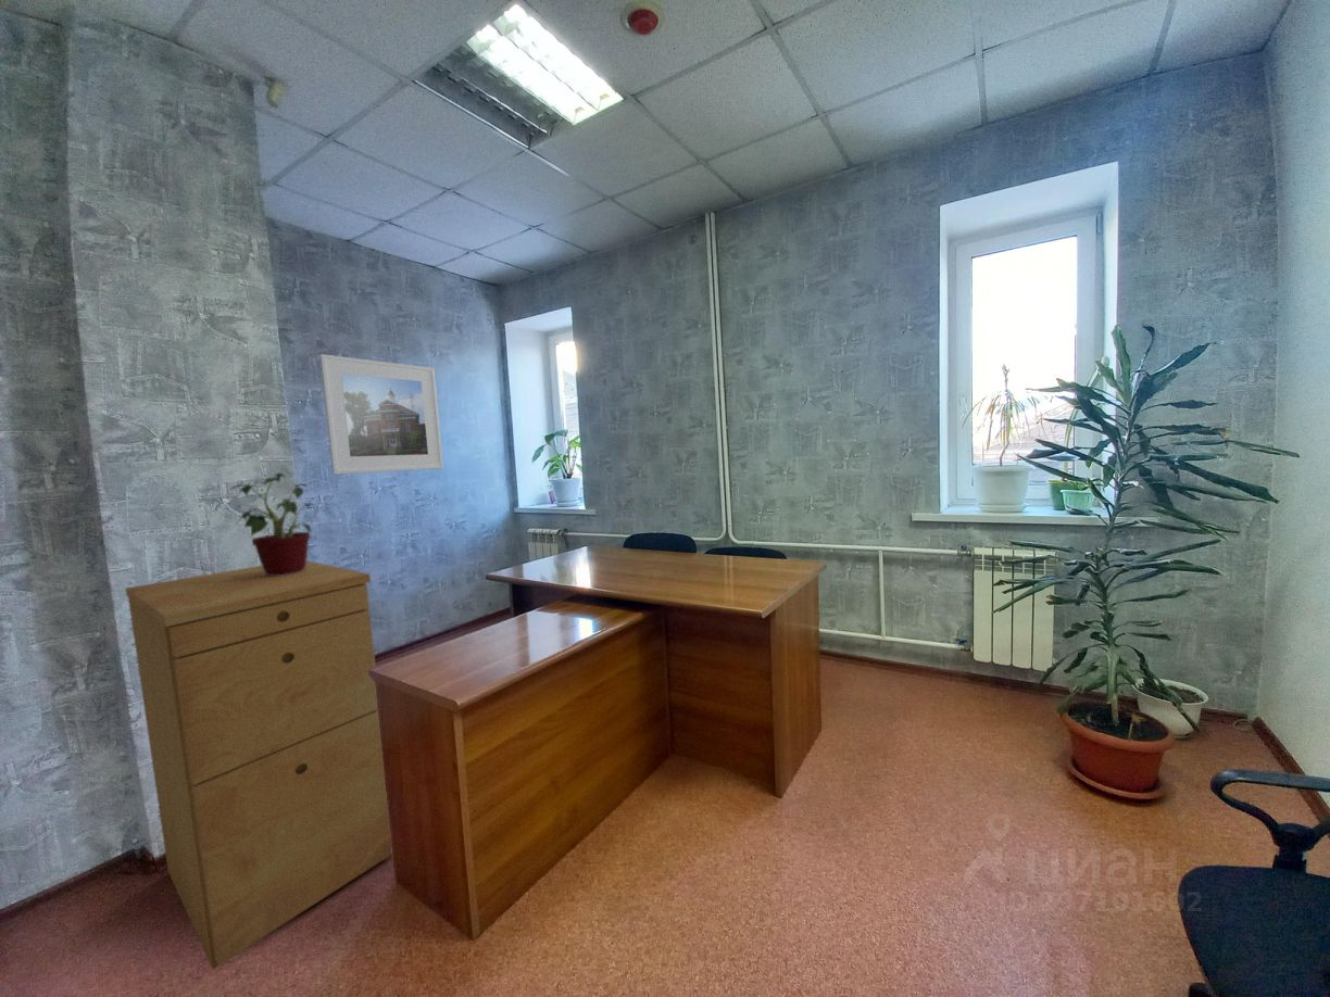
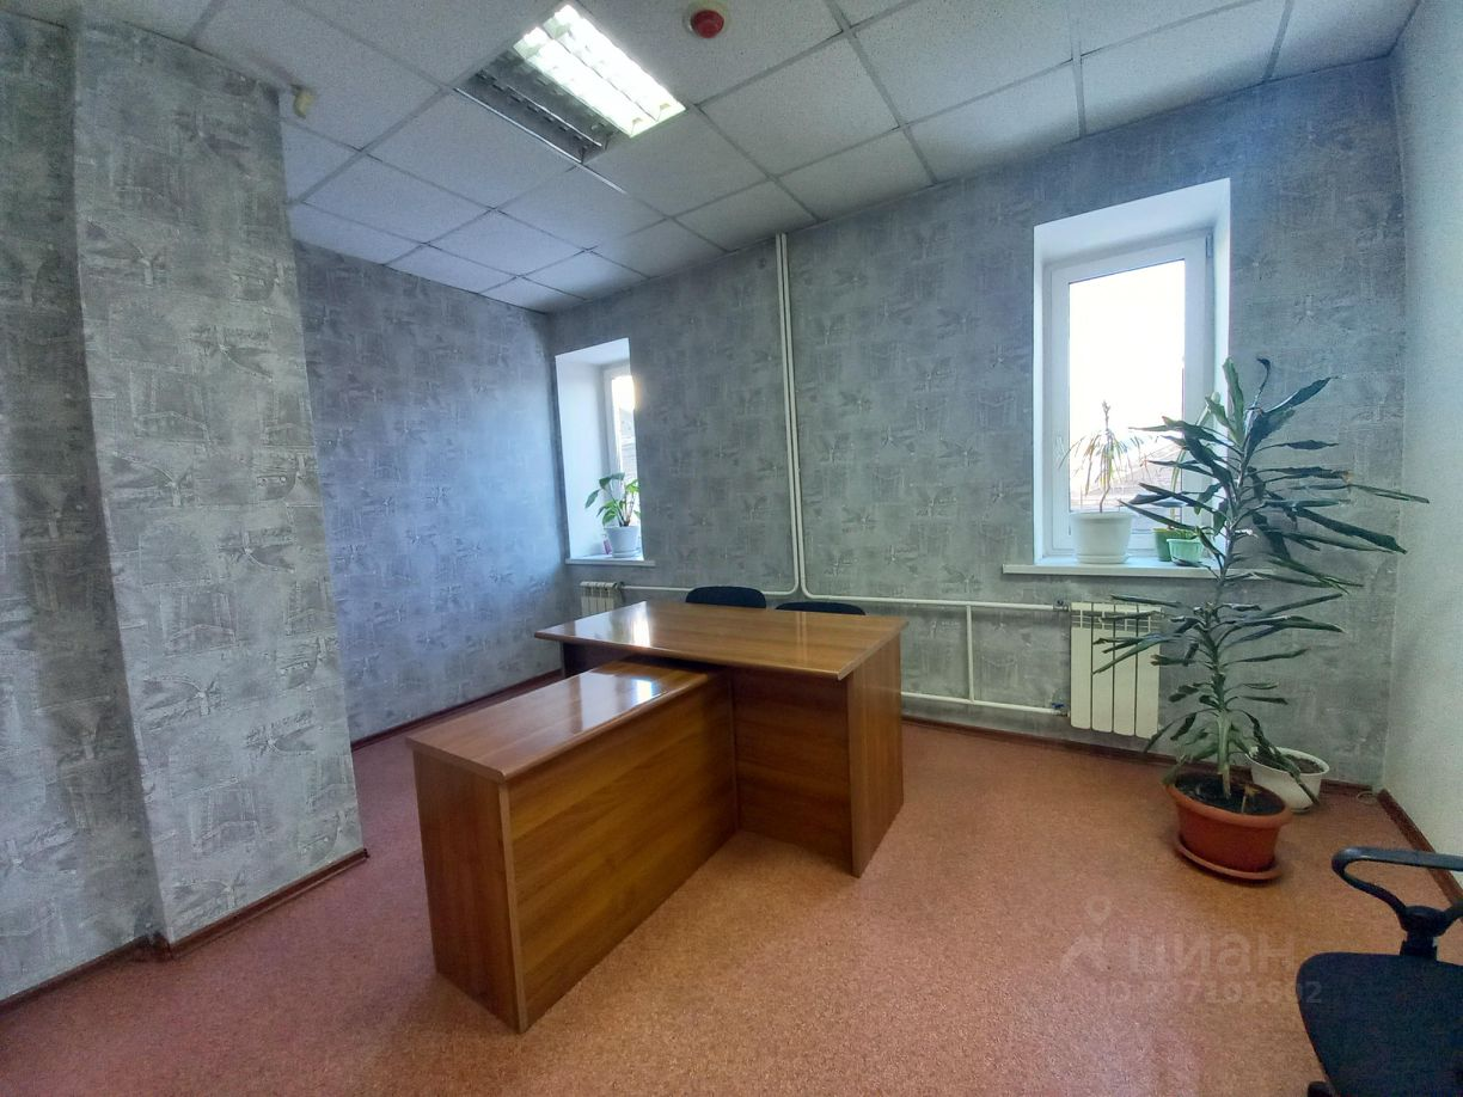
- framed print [318,353,444,476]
- filing cabinet [125,559,393,970]
- potted plant [229,471,314,576]
